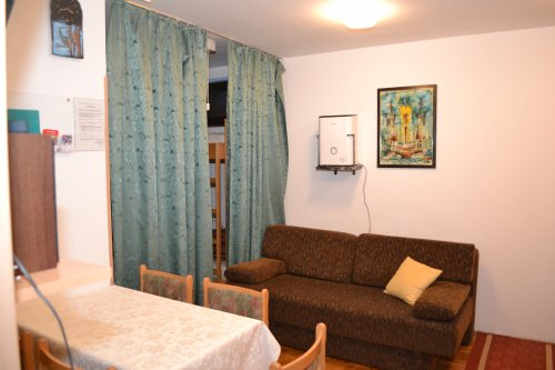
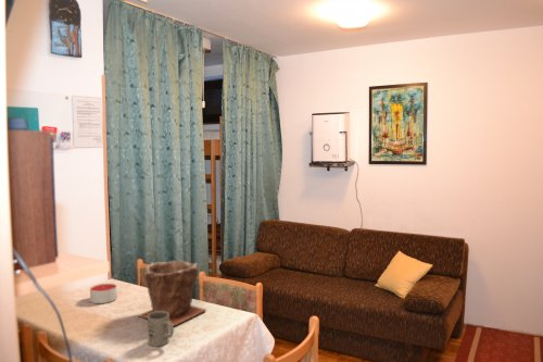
+ mug [147,312,175,348]
+ candle [89,283,118,304]
+ plant pot [138,260,206,327]
